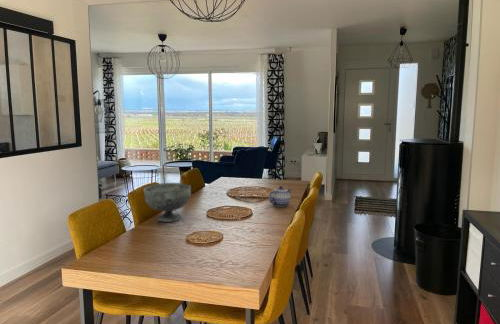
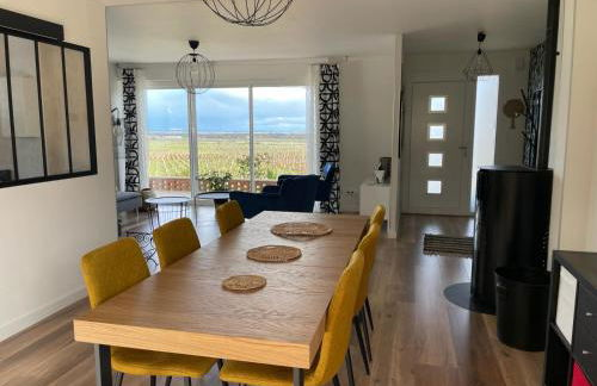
- decorative bowl [142,182,192,223]
- teapot [268,185,293,208]
